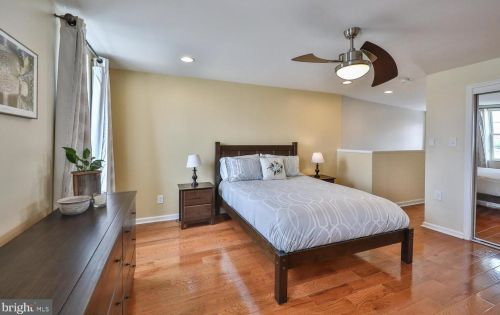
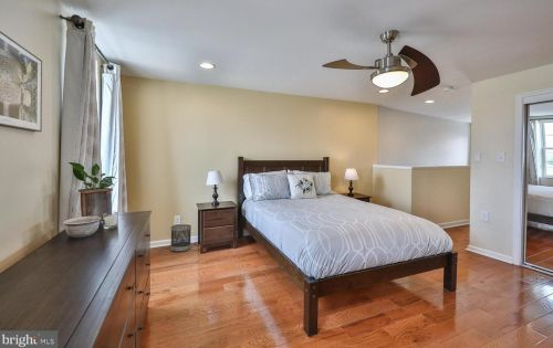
+ wastebasket [169,223,192,253]
